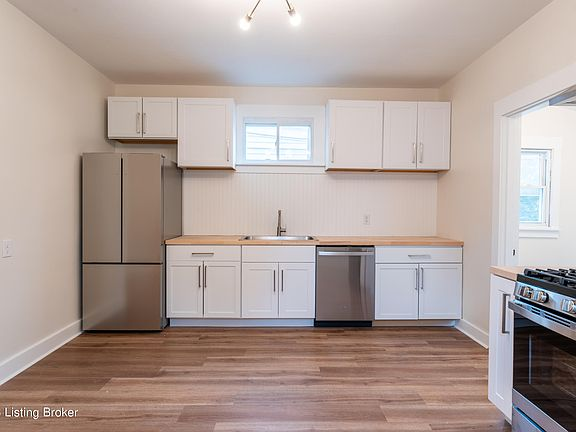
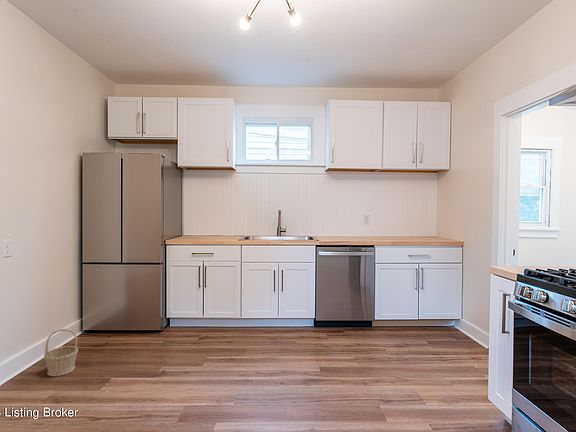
+ basket [43,328,79,377]
